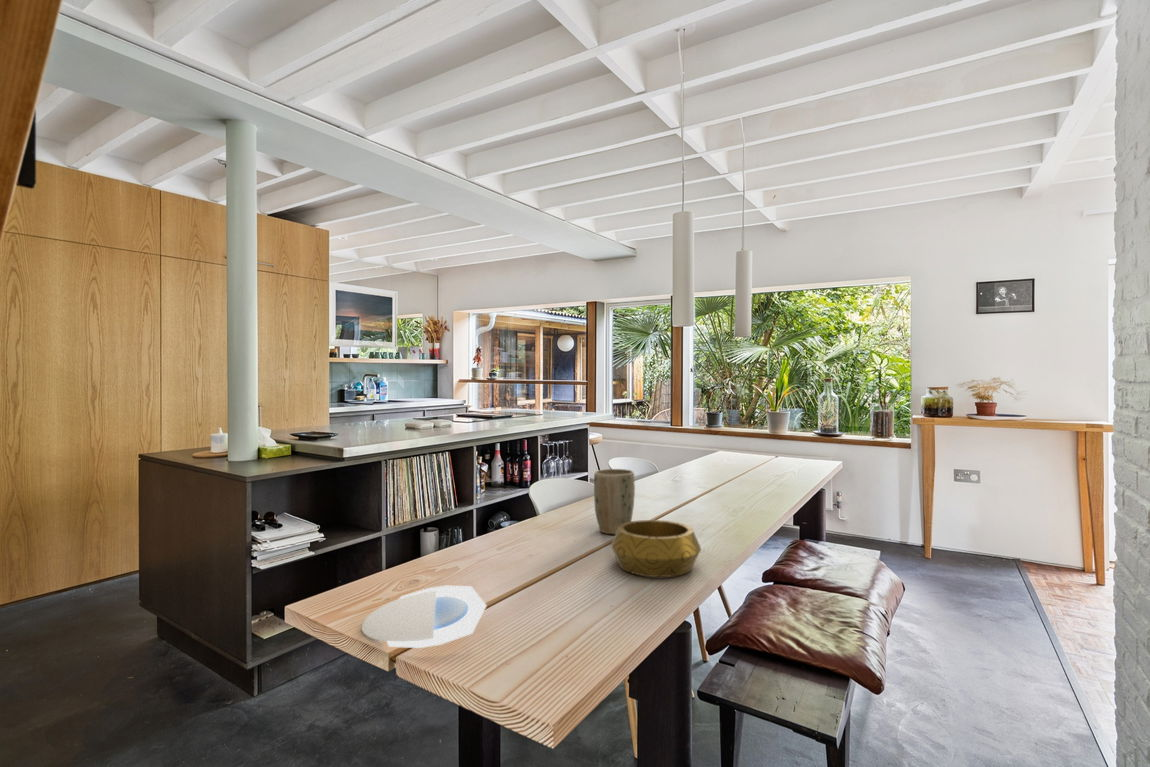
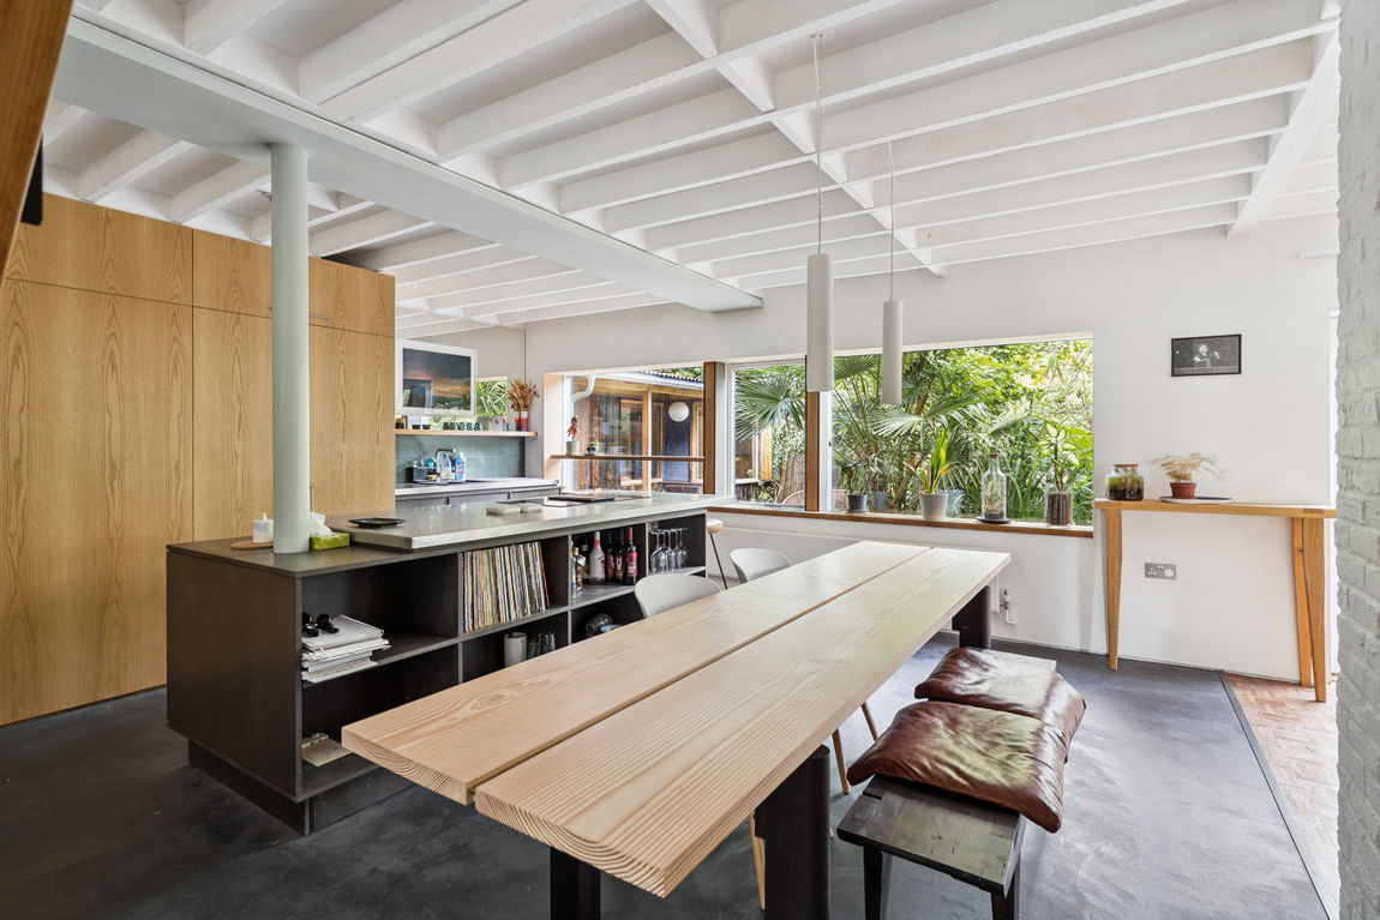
- plate [360,585,488,649]
- plant pot [593,468,636,535]
- decorative bowl [610,519,702,578]
